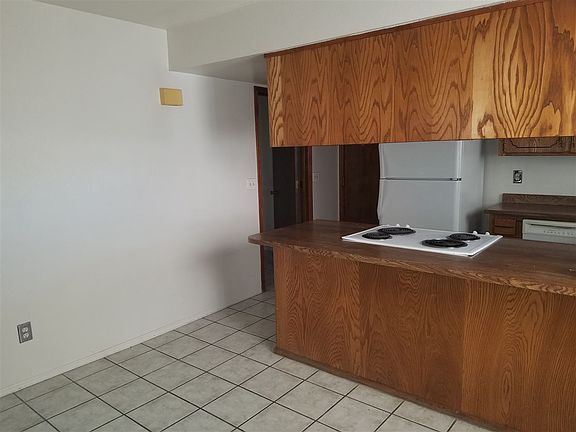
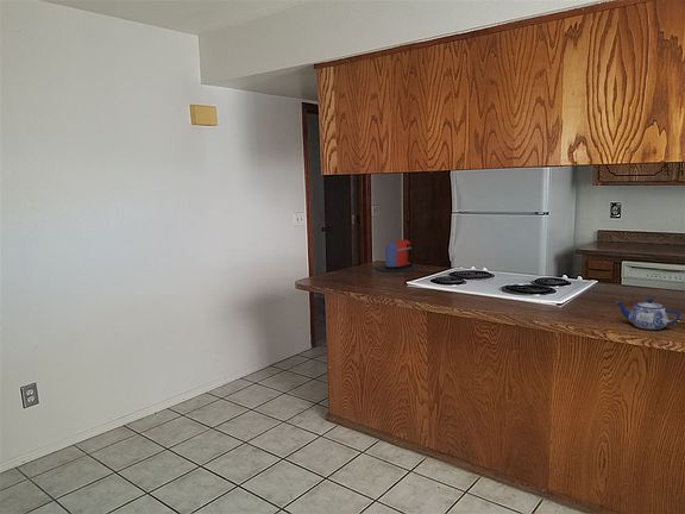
+ coffee maker [375,239,419,274]
+ teapot [614,297,681,331]
